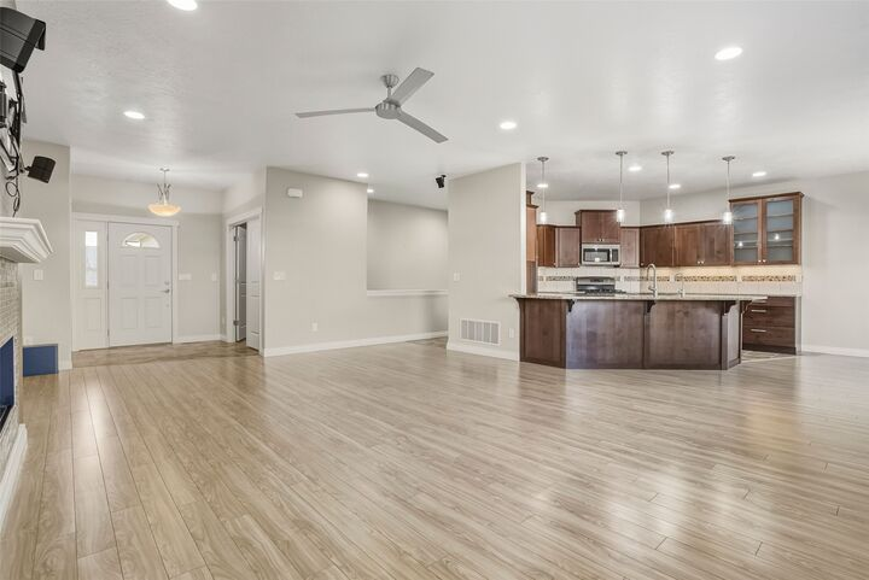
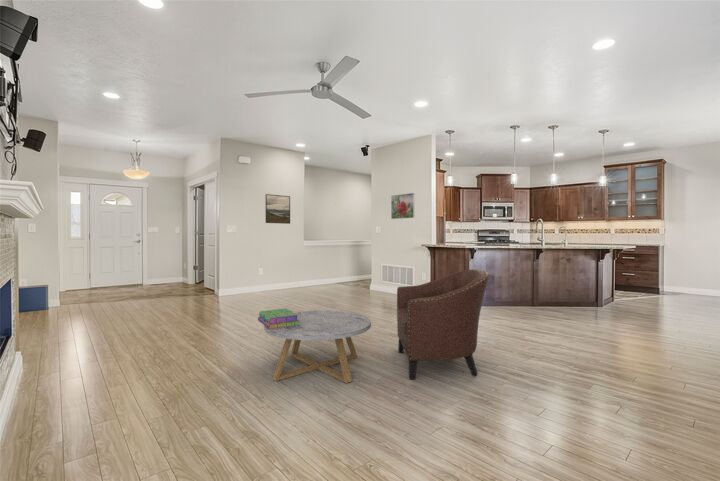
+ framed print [265,193,291,225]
+ stack of books [257,308,299,329]
+ coffee table [263,310,372,384]
+ chair [396,268,490,380]
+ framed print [390,192,416,220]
